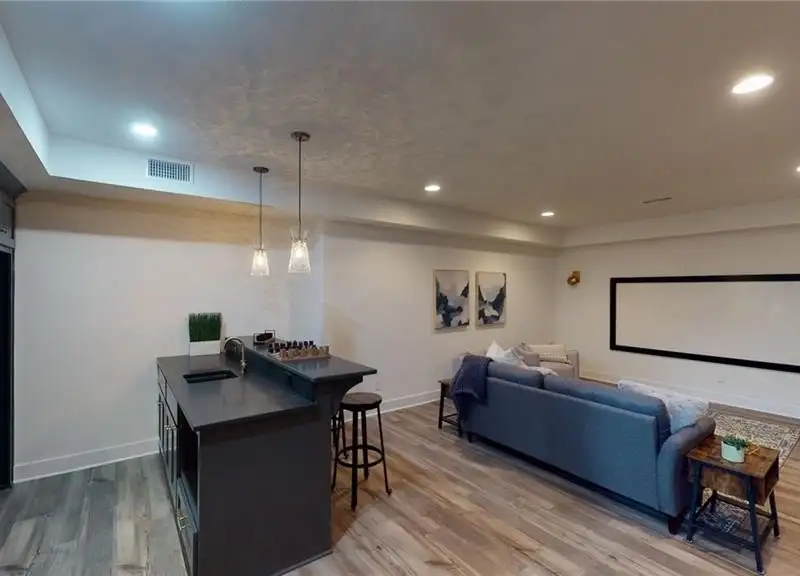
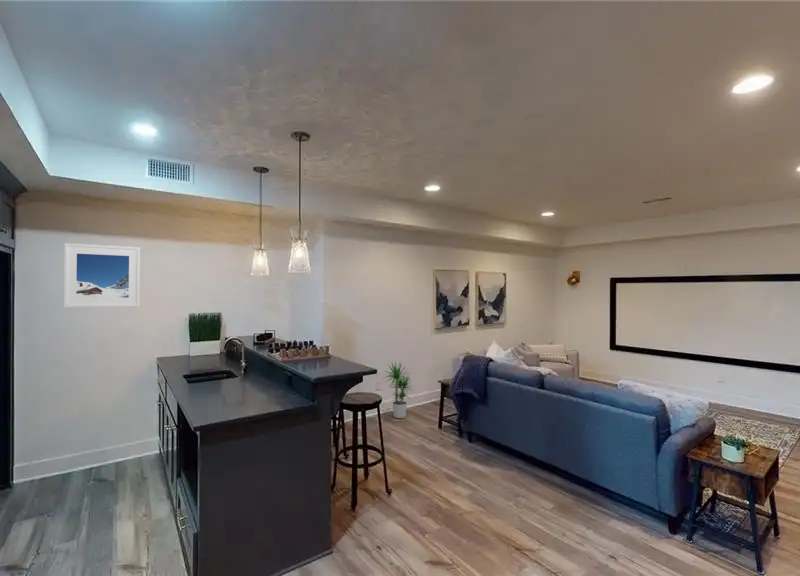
+ potted plant [383,360,415,419]
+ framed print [63,242,141,309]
